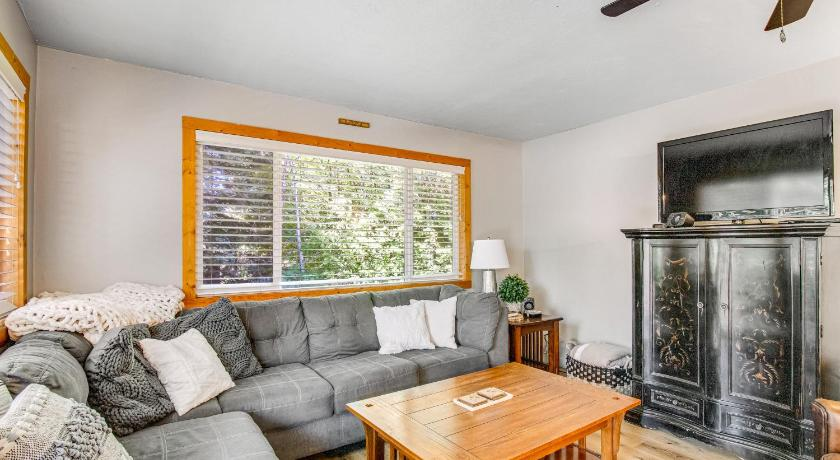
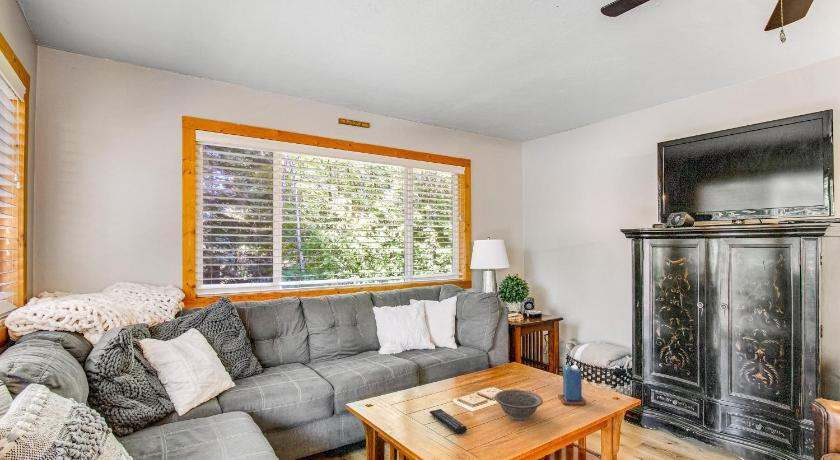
+ remote control [429,408,468,435]
+ candle [557,360,587,406]
+ decorative bowl [494,389,544,421]
